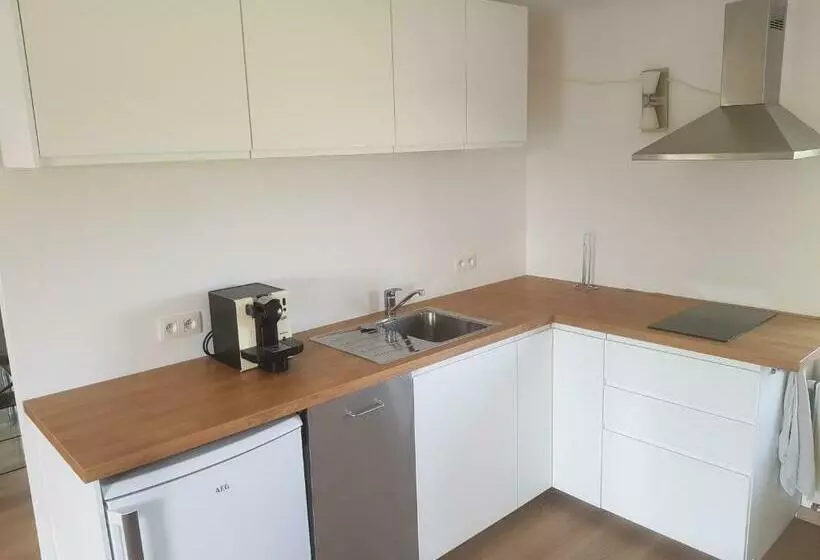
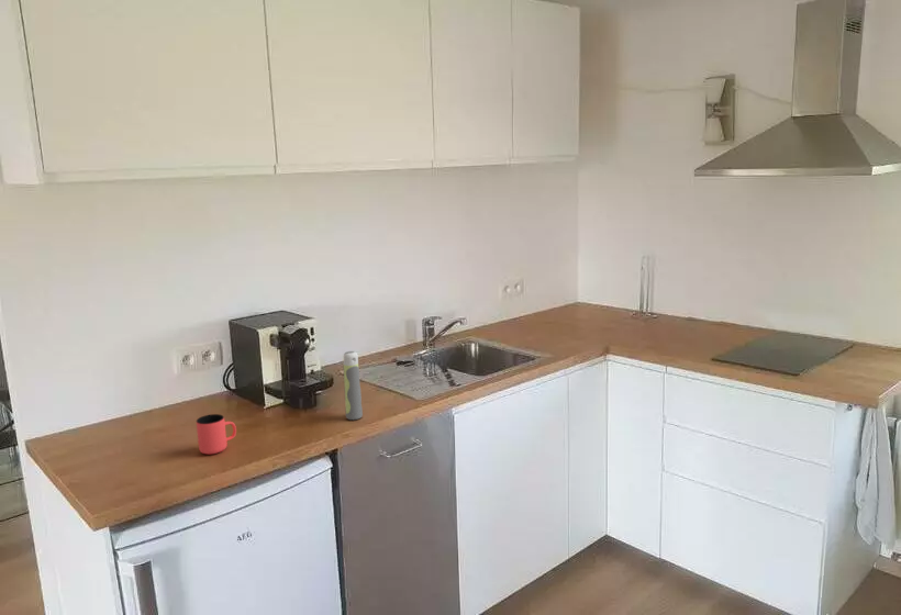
+ cup [196,413,237,455]
+ spray bottle [343,350,364,421]
